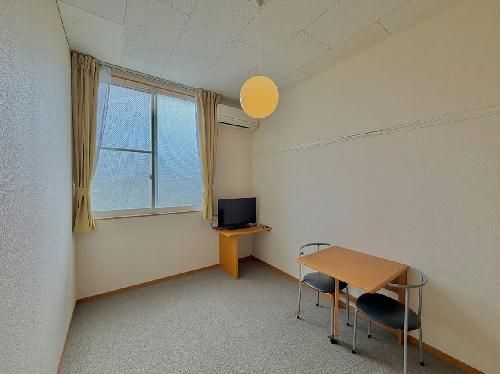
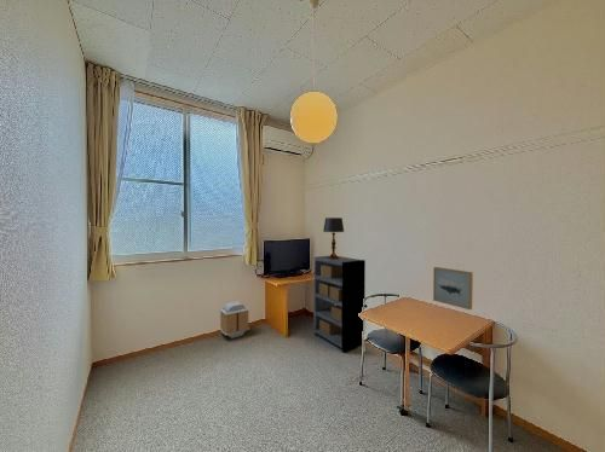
+ wall art [432,266,474,311]
+ air purifier [218,300,250,340]
+ shelving unit [312,255,367,354]
+ table lamp [322,216,345,260]
